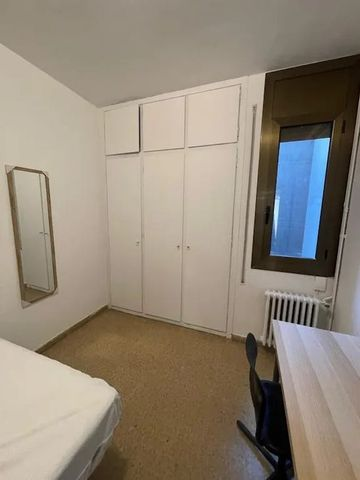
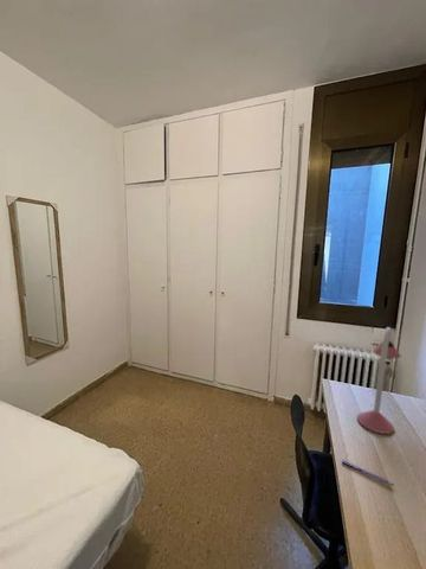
+ desk lamp [356,326,402,435]
+ pen [341,459,394,487]
